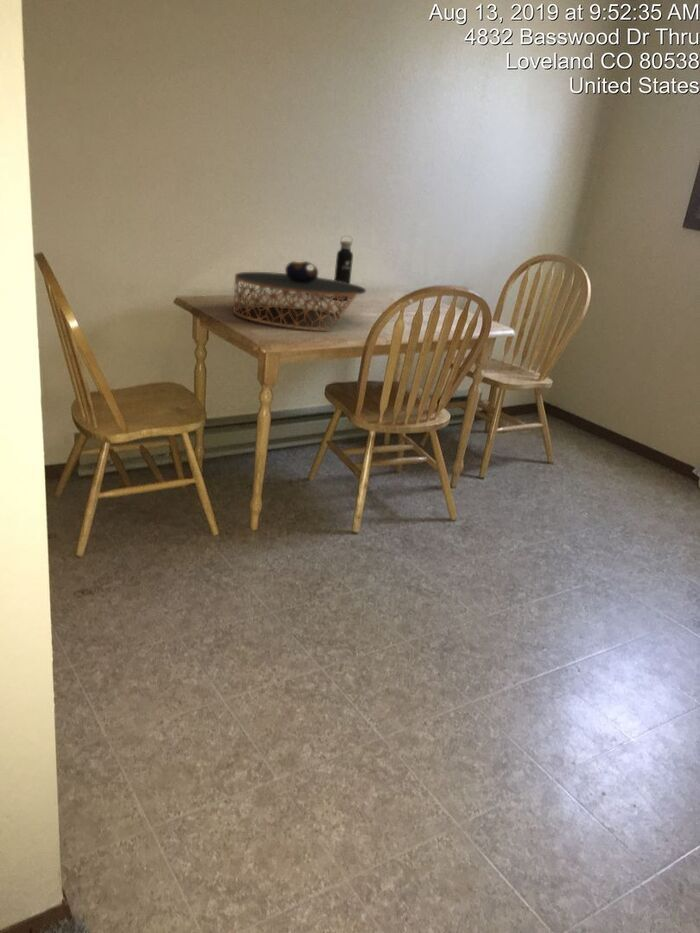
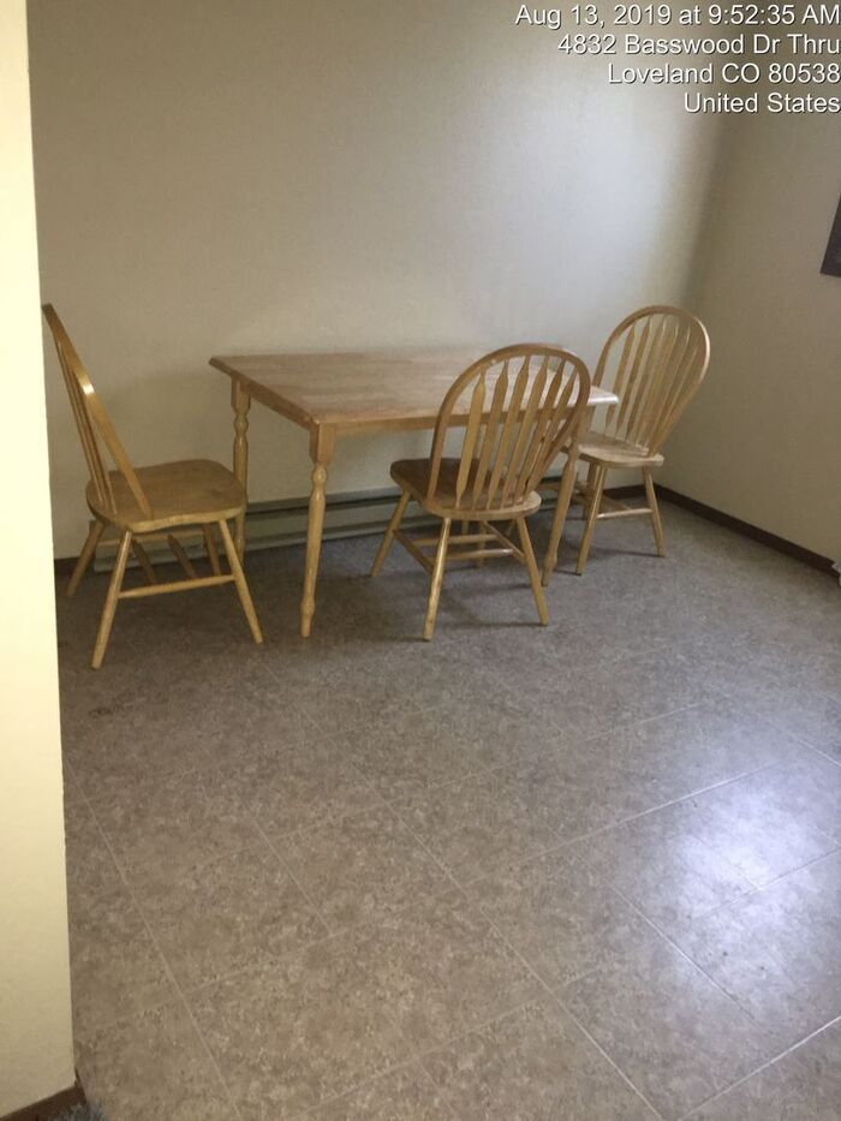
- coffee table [232,260,367,332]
- water bottle [333,235,354,301]
